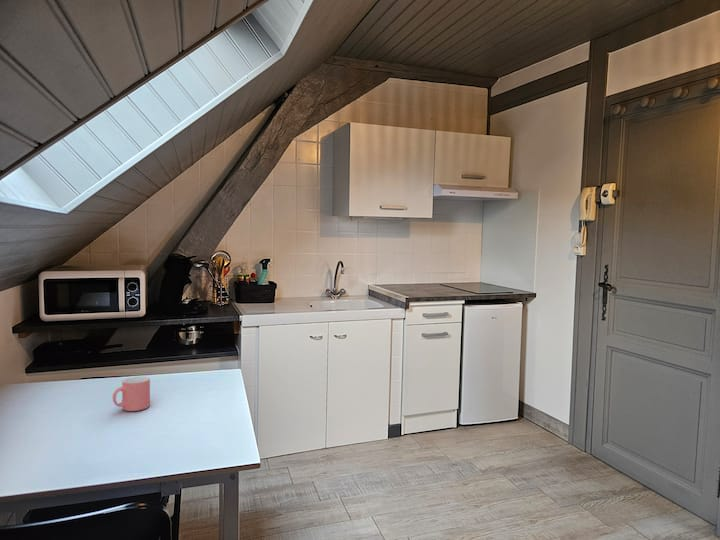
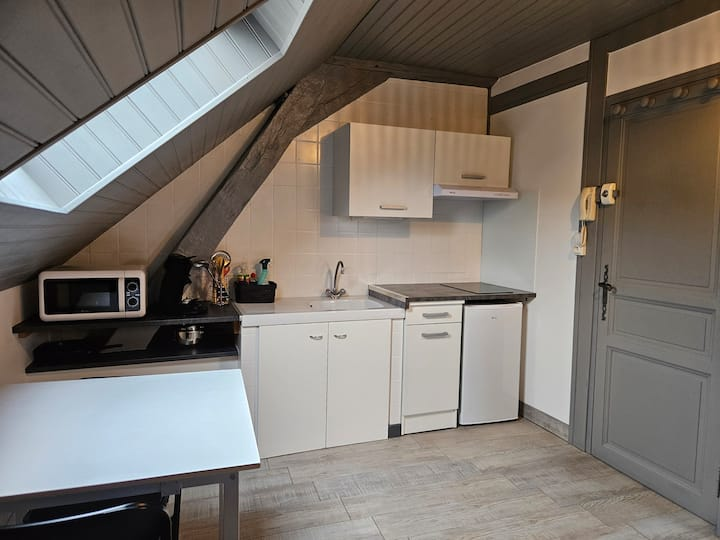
- mug [112,375,151,412]
